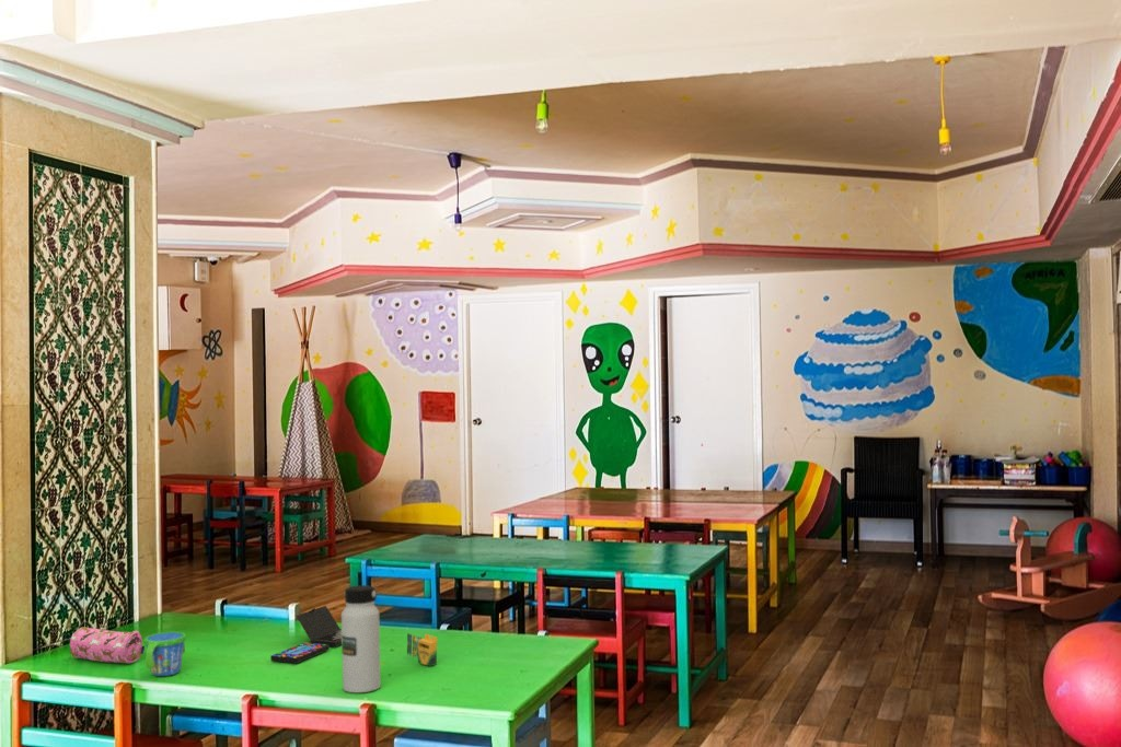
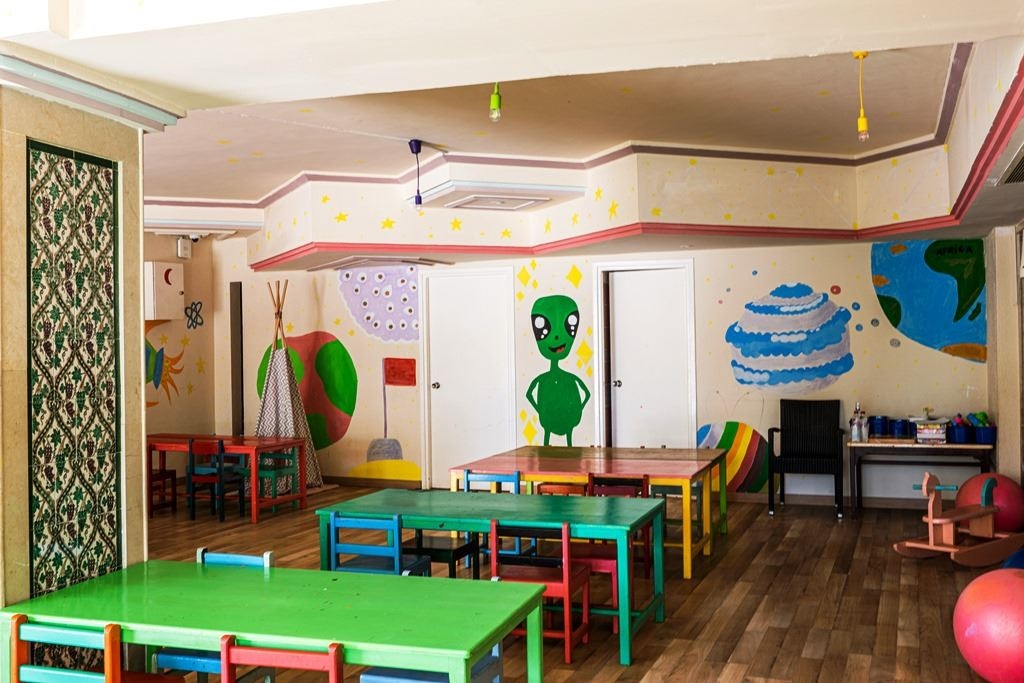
- crayon [406,632,438,667]
- snack cup [143,631,187,677]
- water bottle [340,584,382,693]
- pencil case [69,626,146,664]
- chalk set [269,605,342,664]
